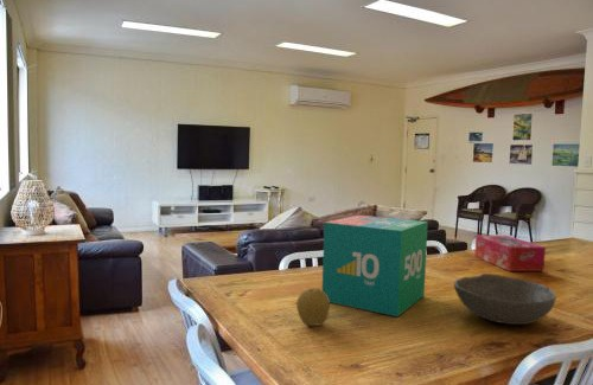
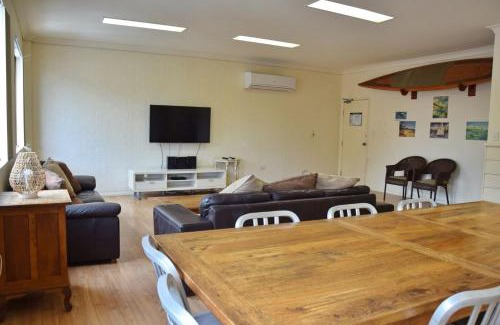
- tissue box [473,233,547,272]
- bowl [453,272,557,326]
- fruit [295,287,331,327]
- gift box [321,214,429,317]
